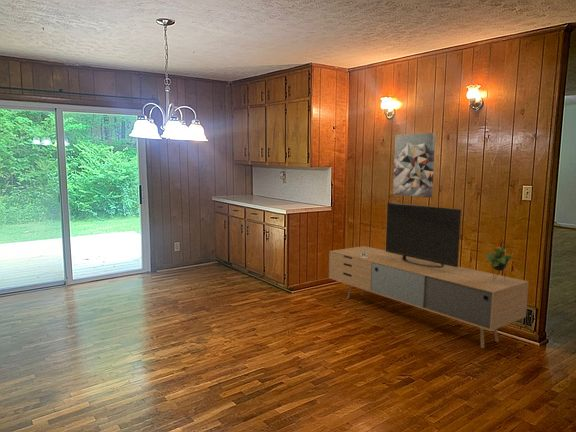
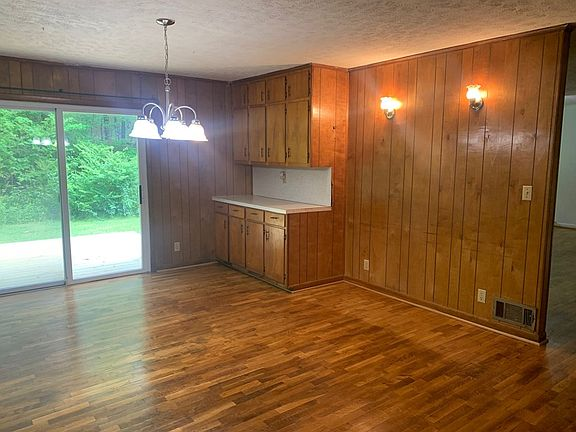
- wall art [392,132,436,198]
- media console [328,201,530,349]
